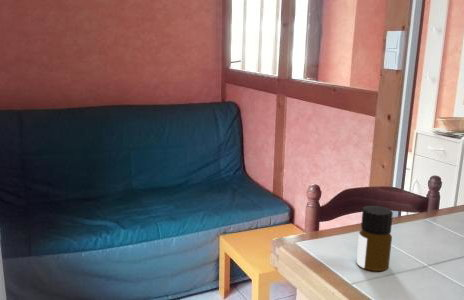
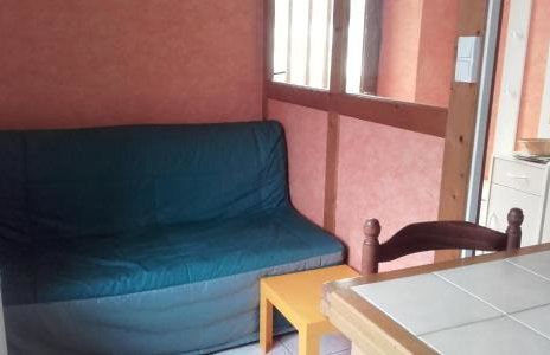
- bottle [356,205,394,272]
